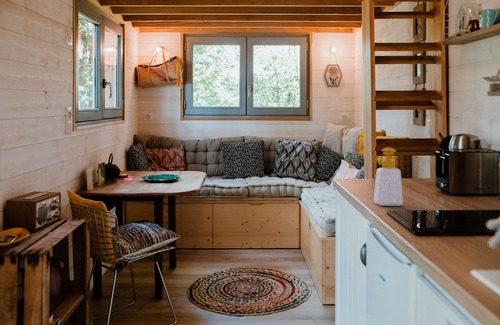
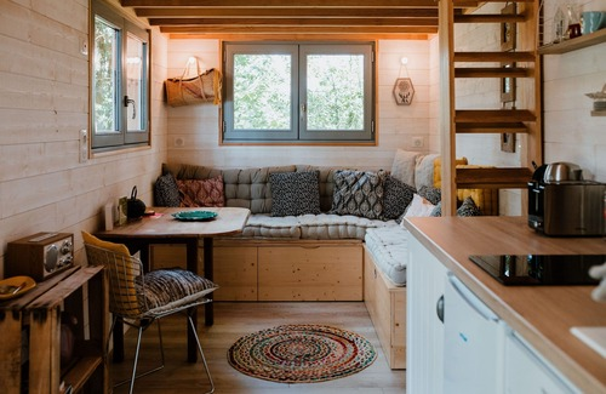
- soap bottle [372,146,404,207]
